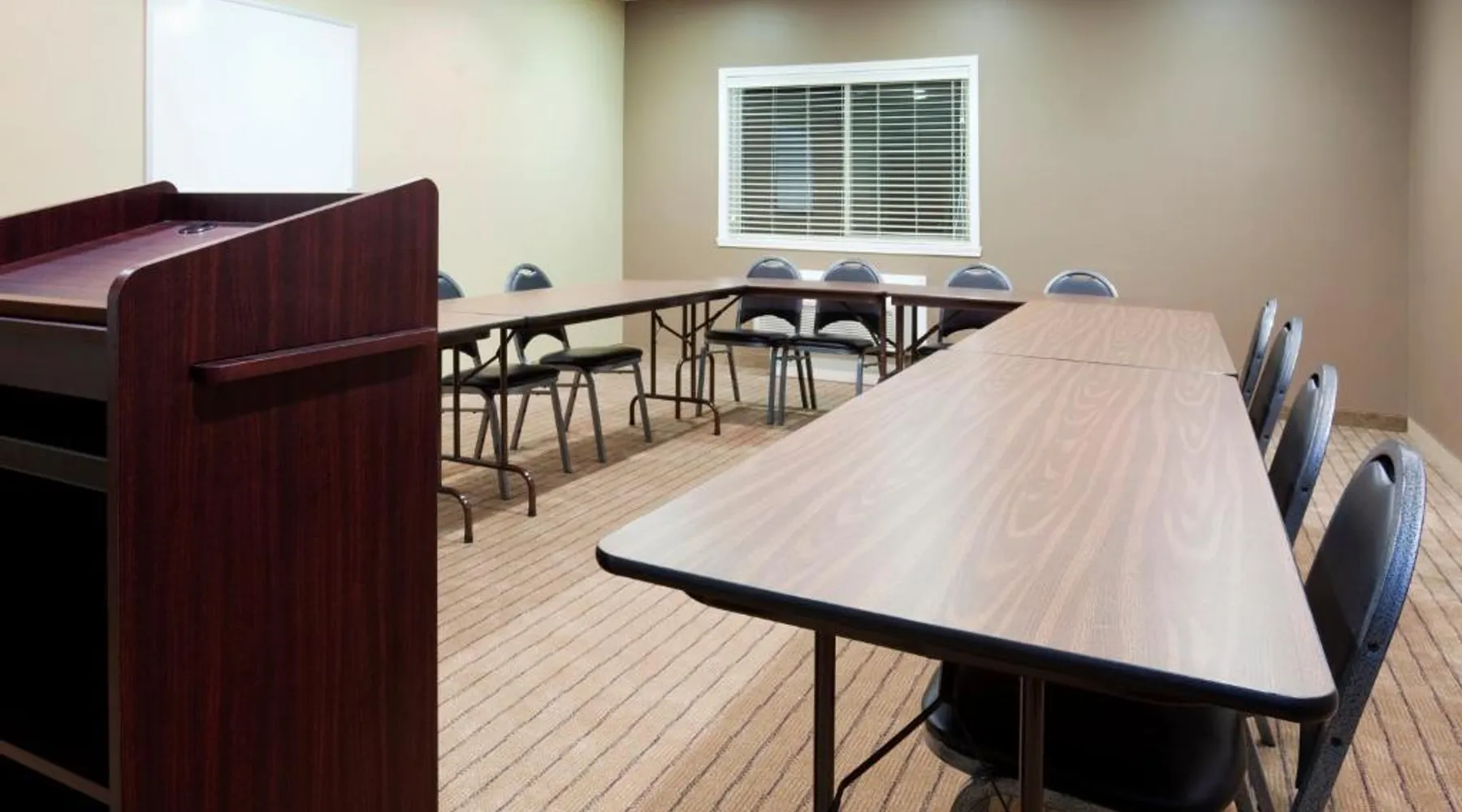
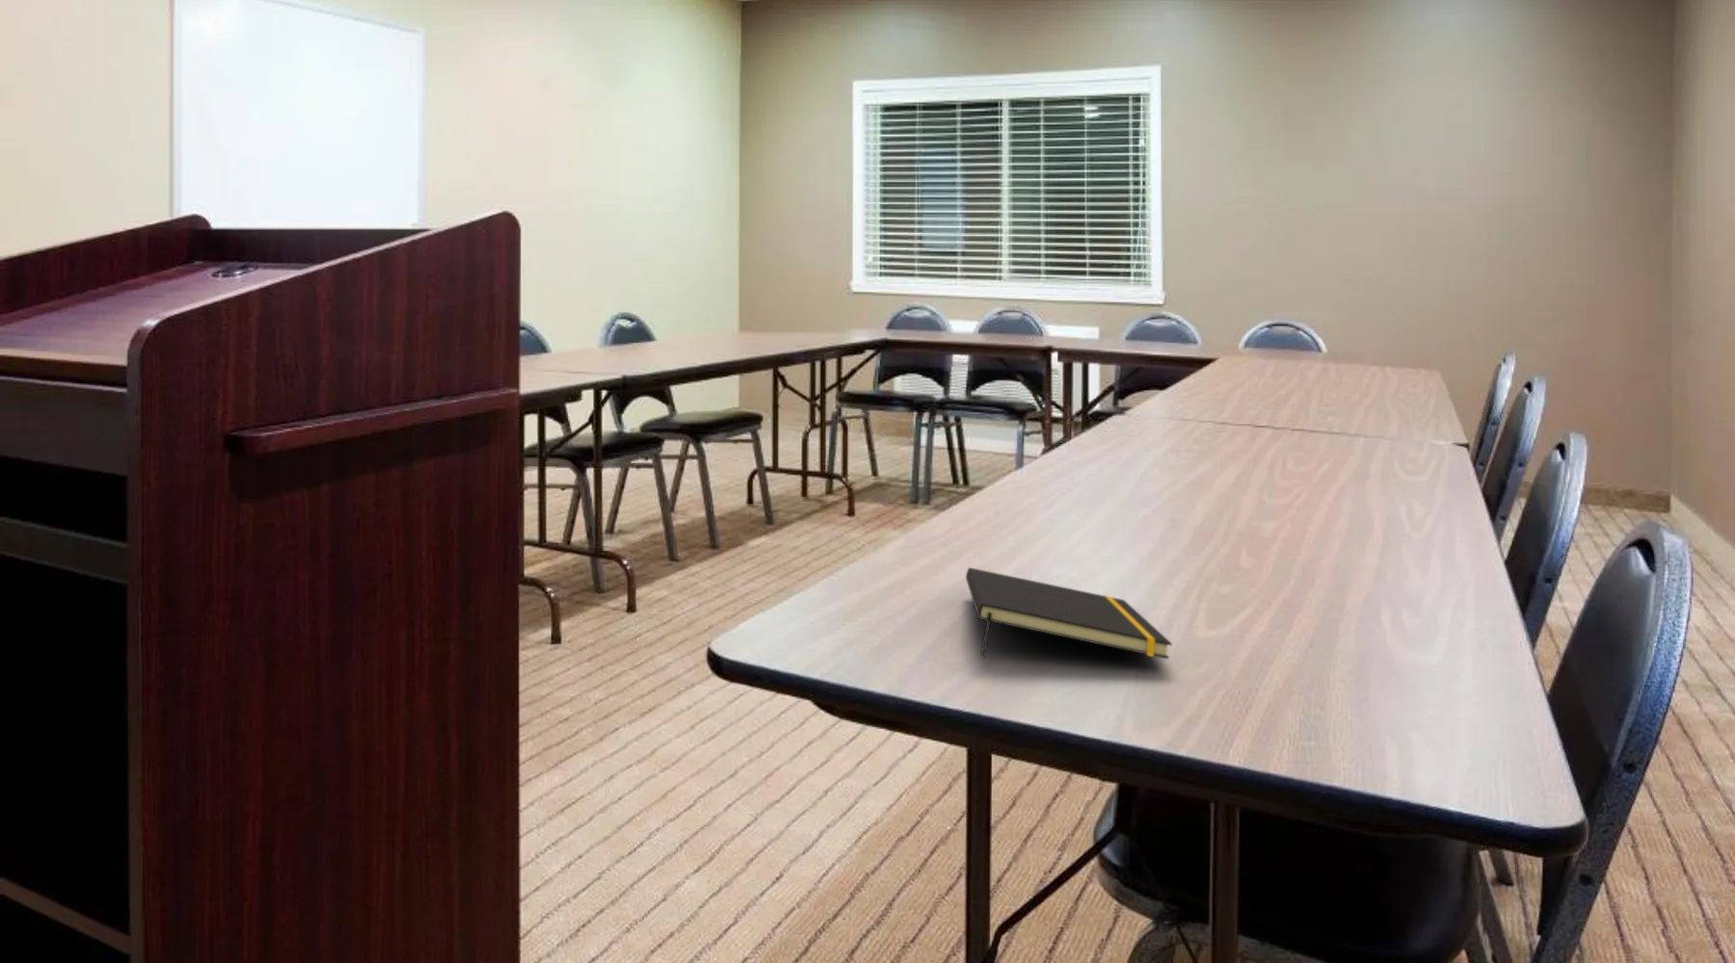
+ notepad [965,566,1172,659]
